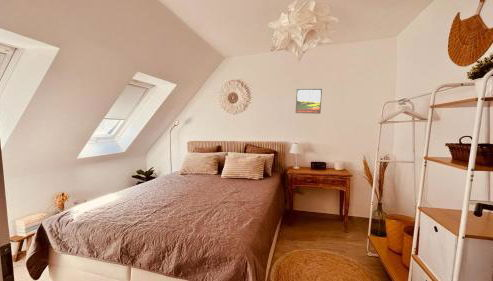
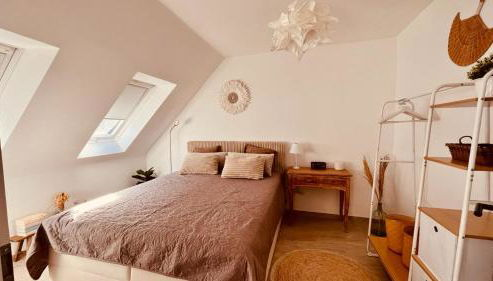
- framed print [295,88,323,115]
